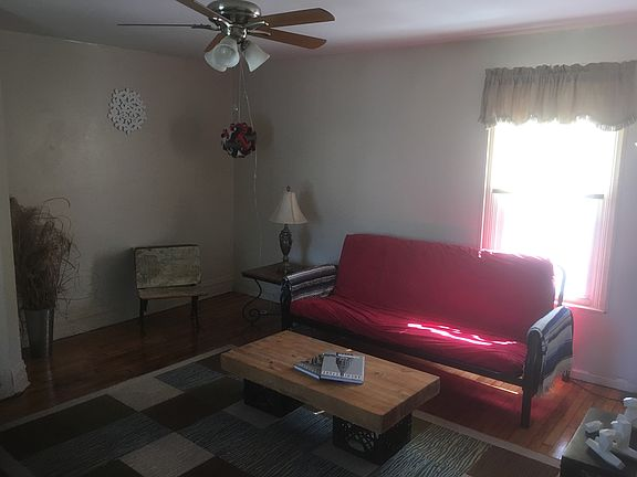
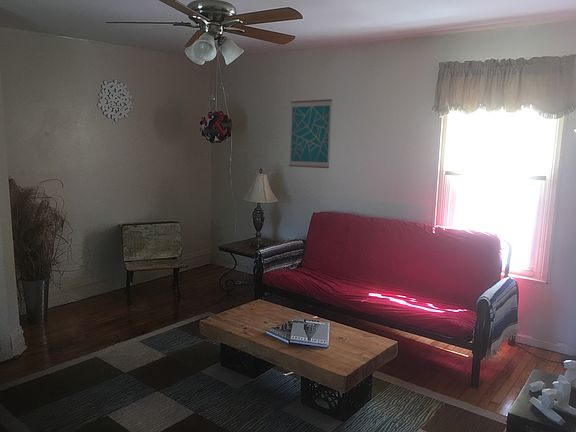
+ wall art [288,98,333,169]
